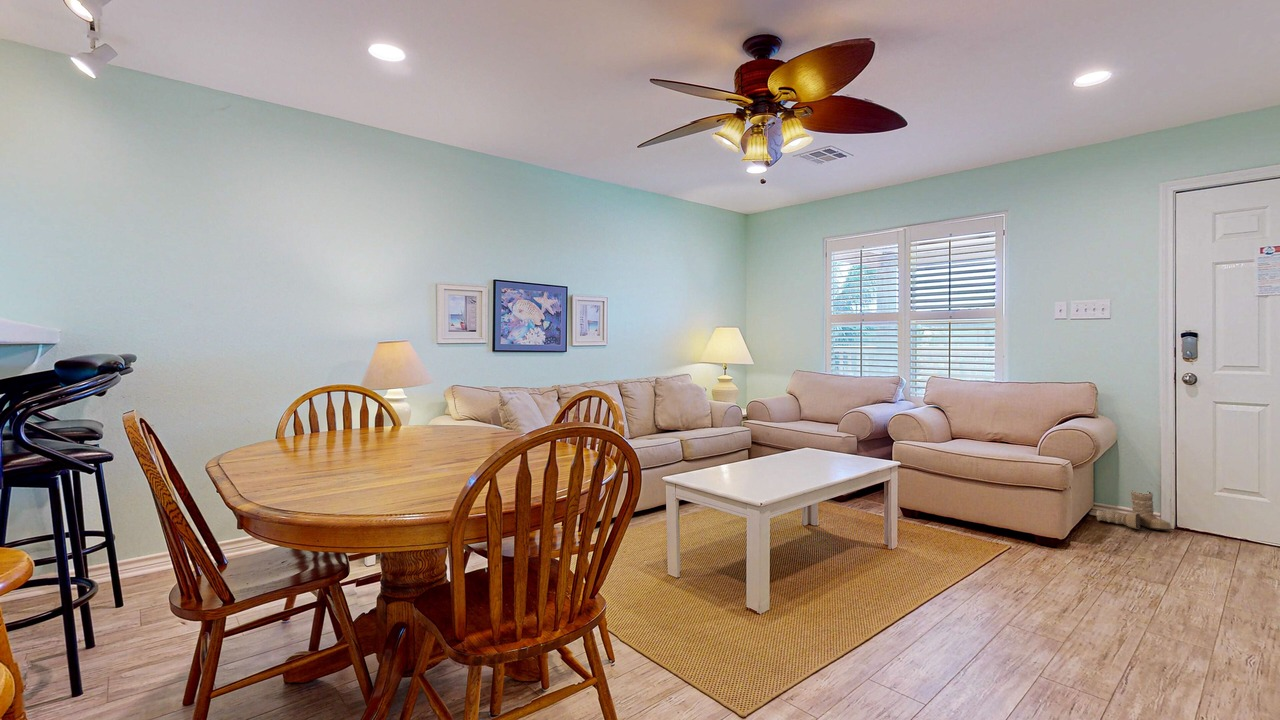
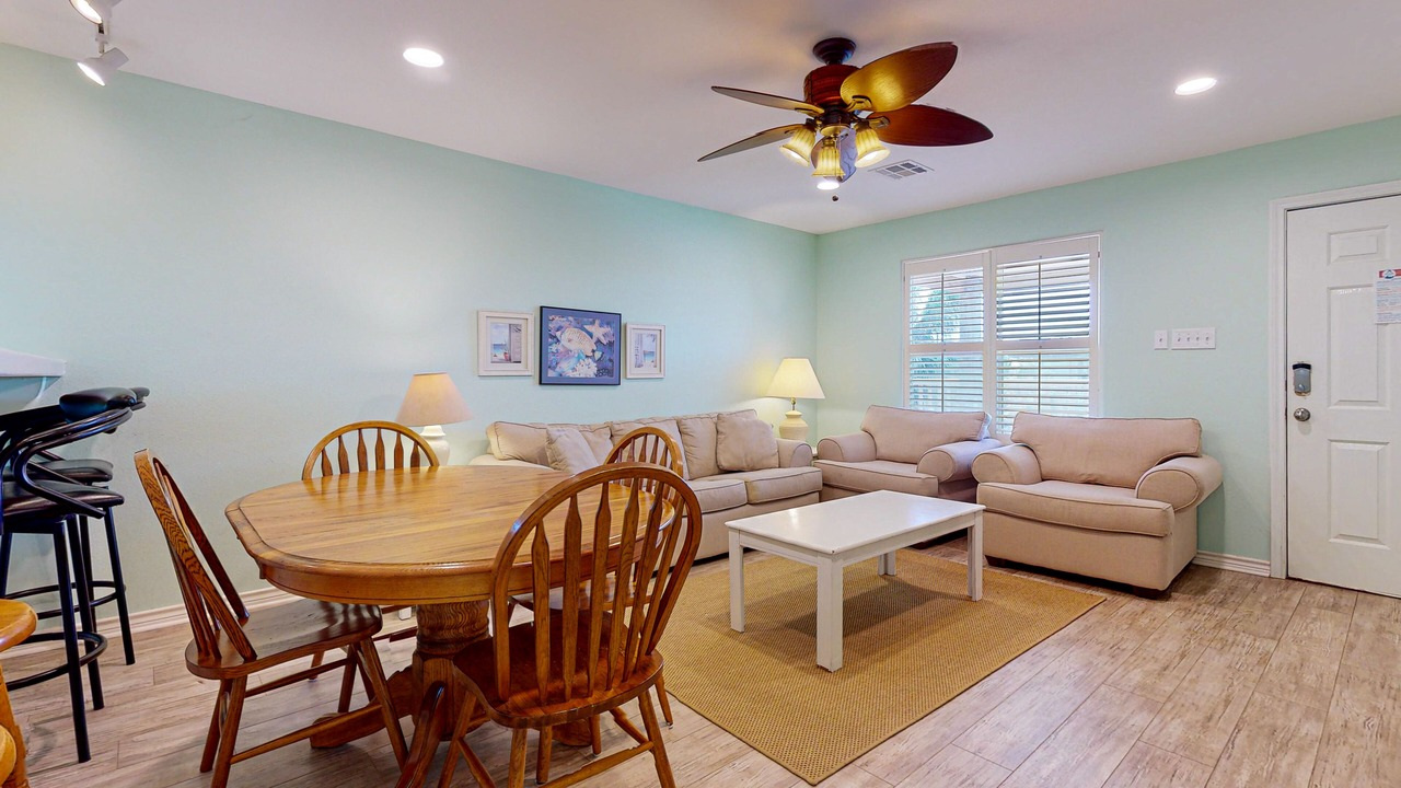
- boots [1096,490,1172,531]
